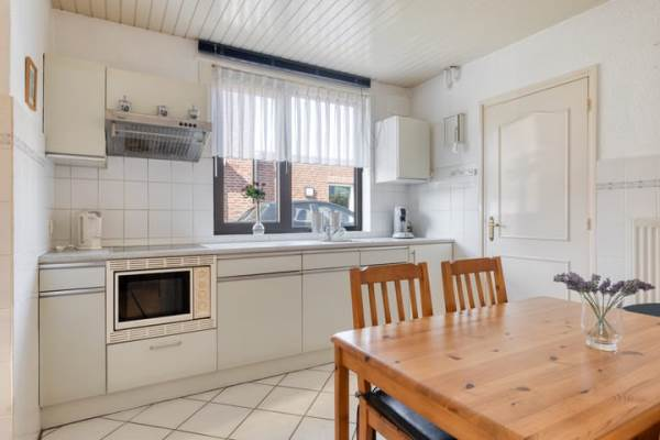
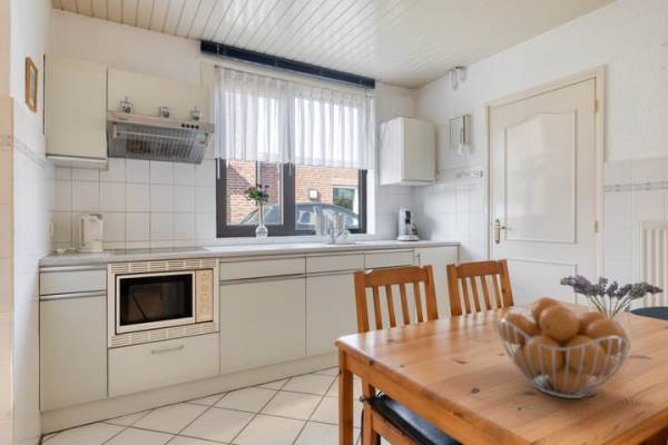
+ fruit basket [495,296,632,399]
